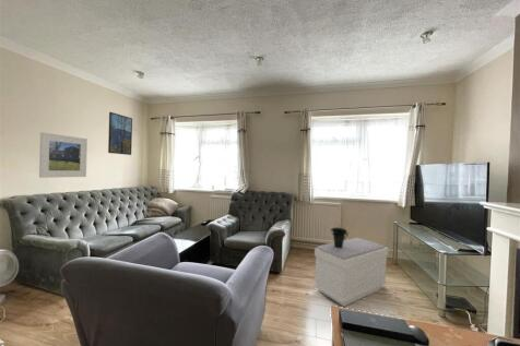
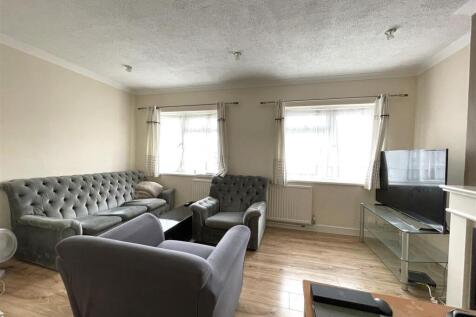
- bench [312,237,389,308]
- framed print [38,131,88,179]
- potted plant [330,219,350,248]
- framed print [107,111,133,156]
